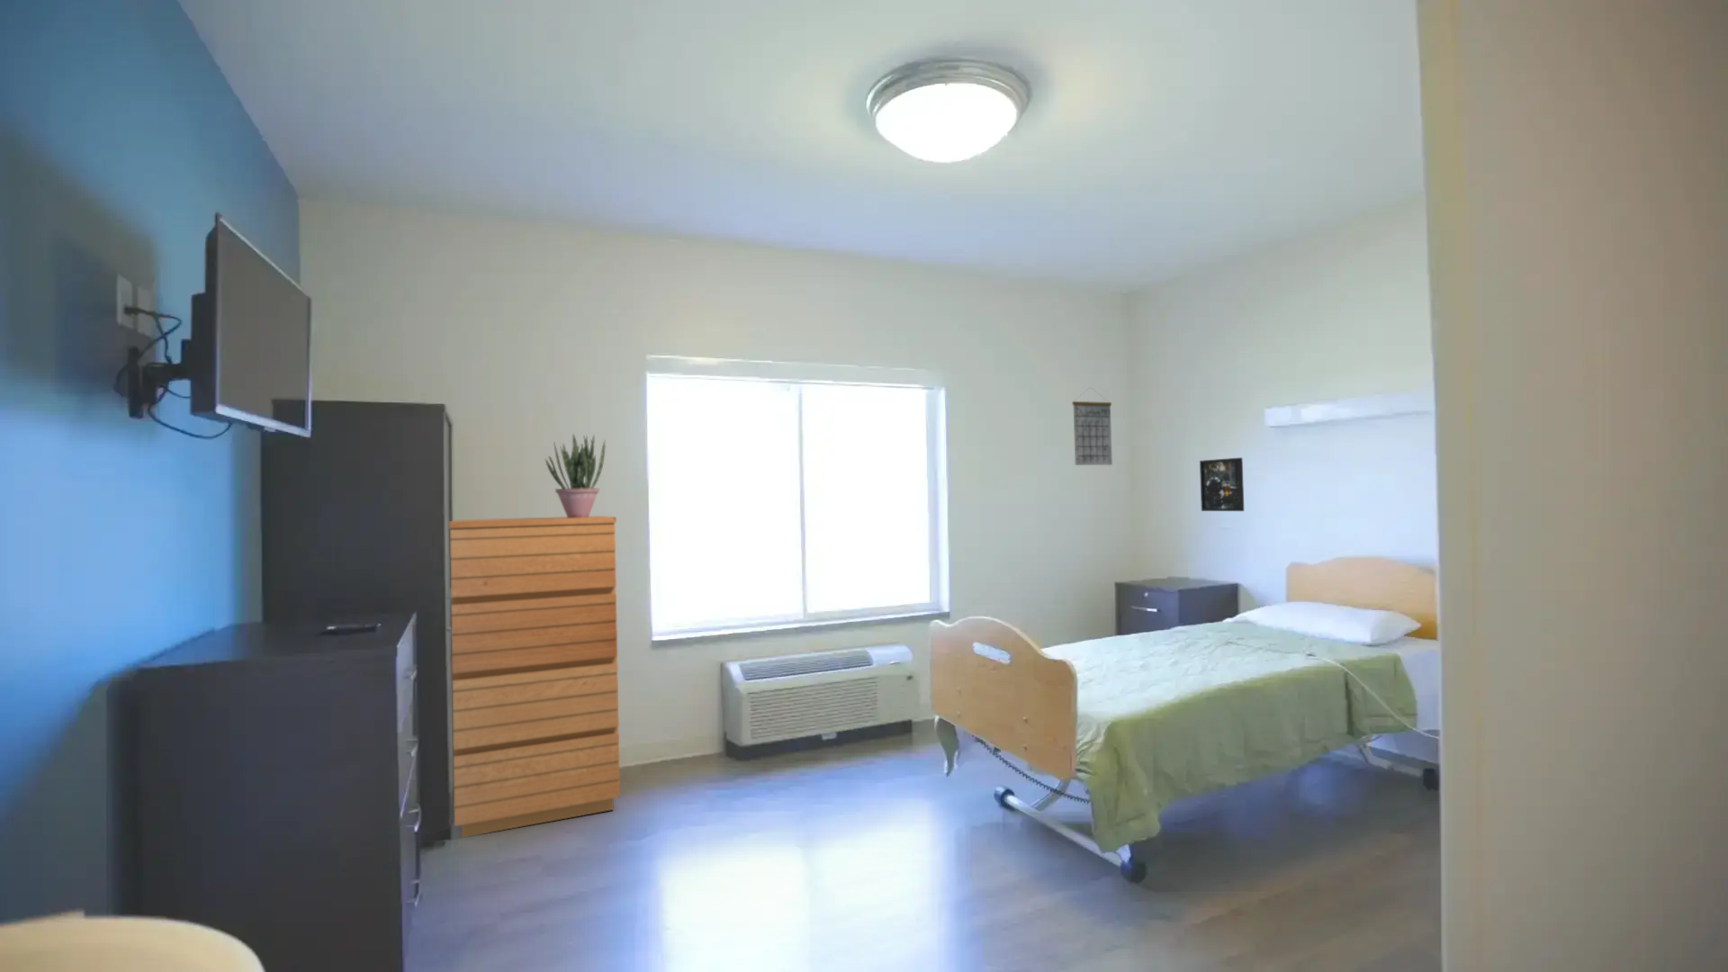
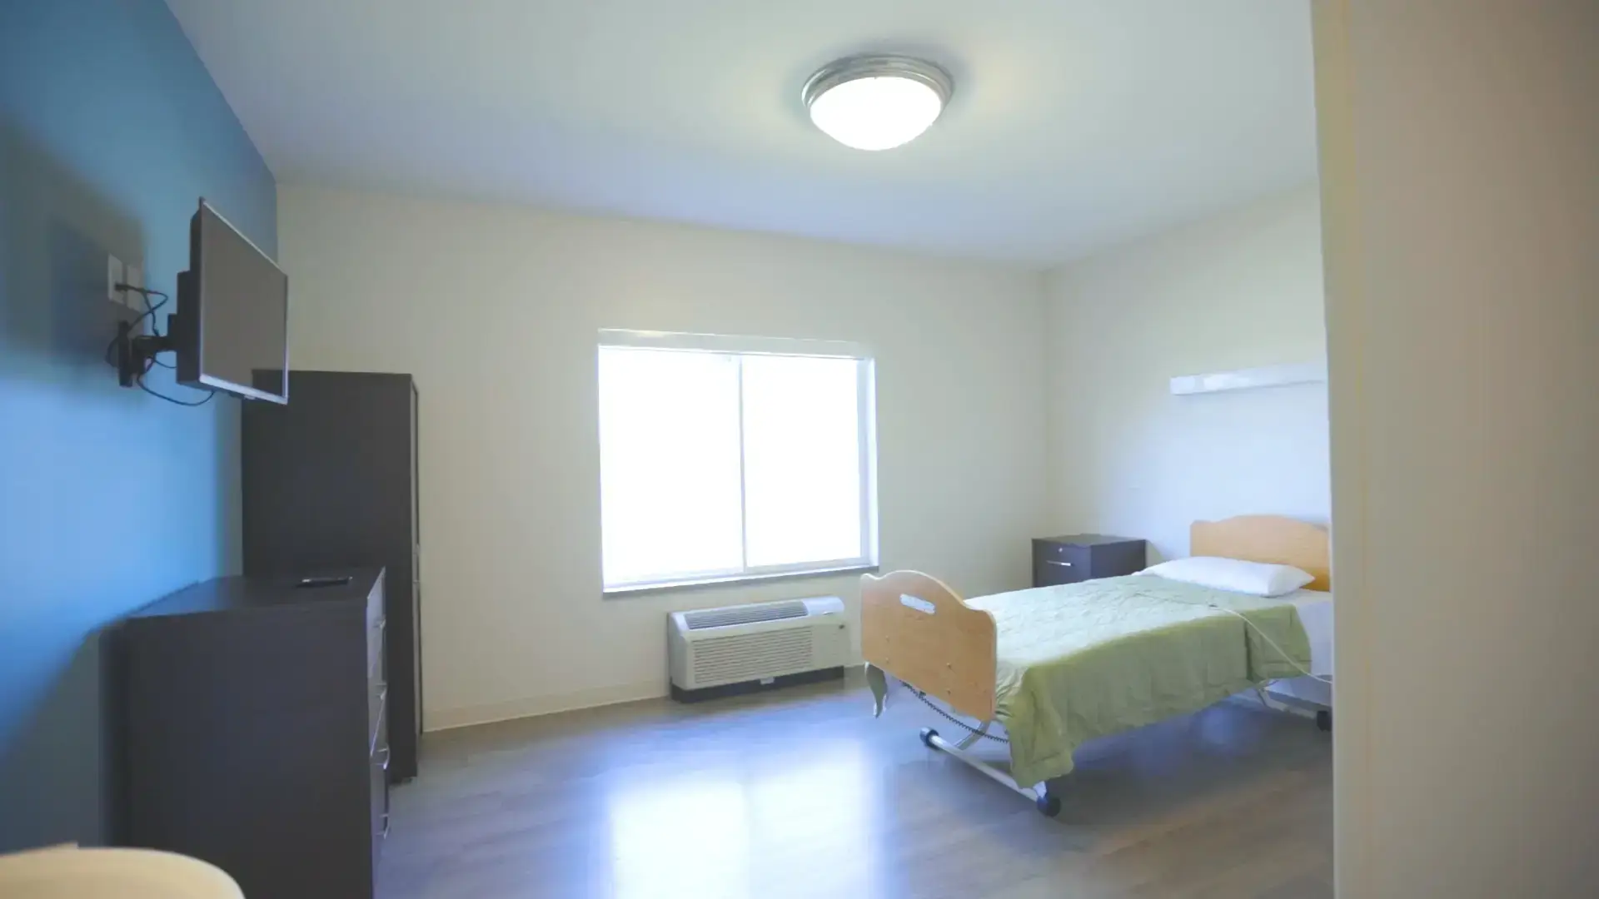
- potted plant [545,433,606,519]
- calendar [1071,386,1113,466]
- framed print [1199,457,1245,512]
- dresser [449,515,621,839]
